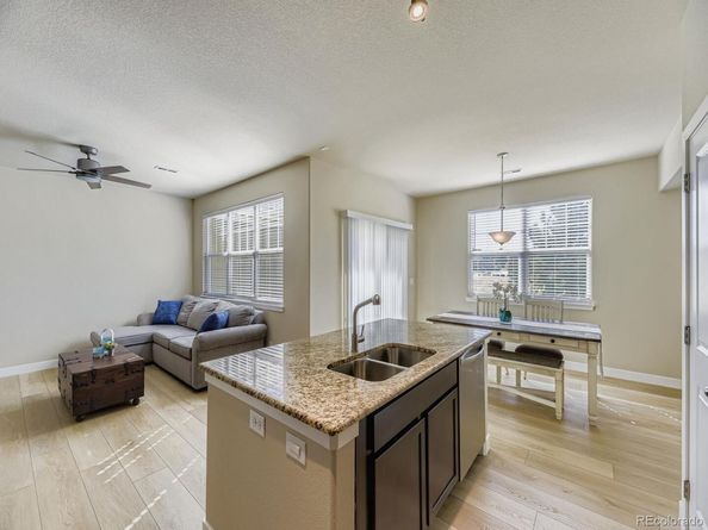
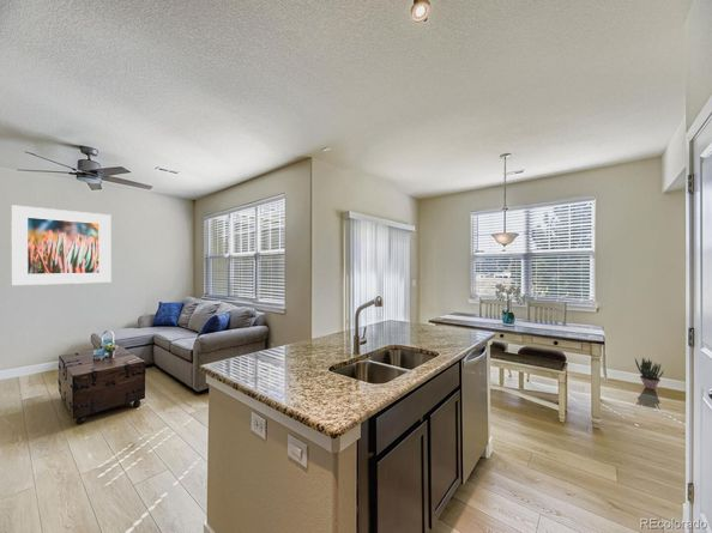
+ potted plant [634,358,664,390]
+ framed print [10,204,113,286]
